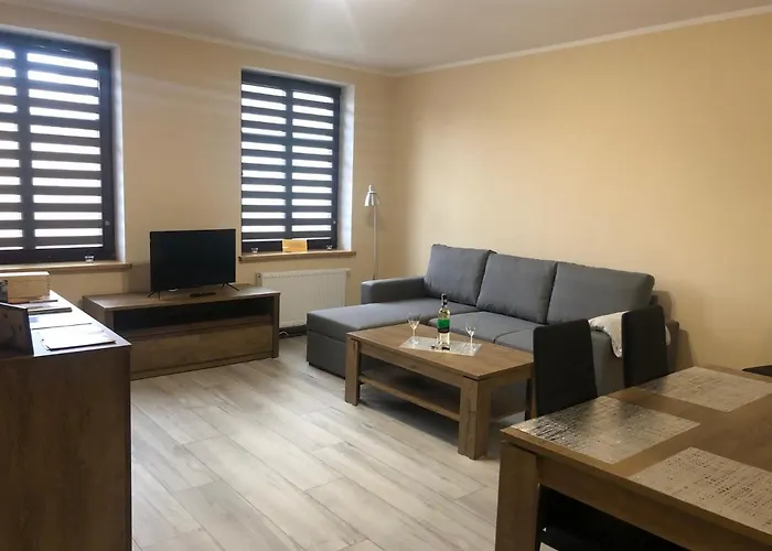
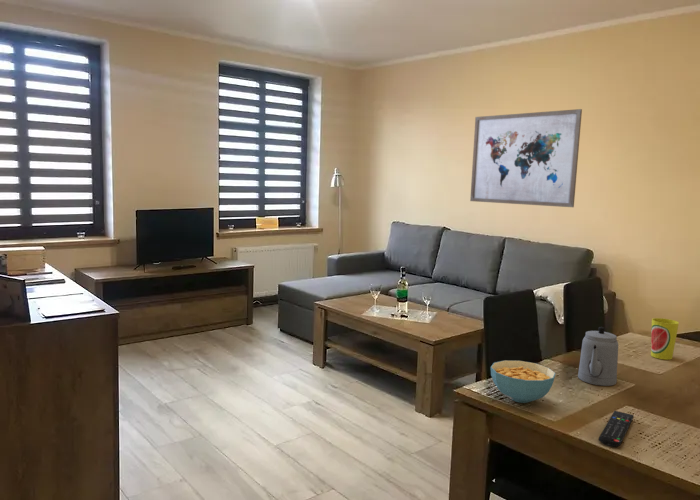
+ teapot [577,326,619,387]
+ cup [650,317,680,361]
+ wall art [469,108,583,208]
+ remote control [598,410,635,448]
+ cereal bowl [490,359,556,404]
